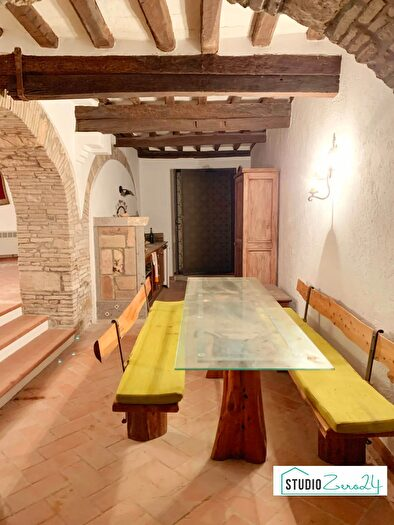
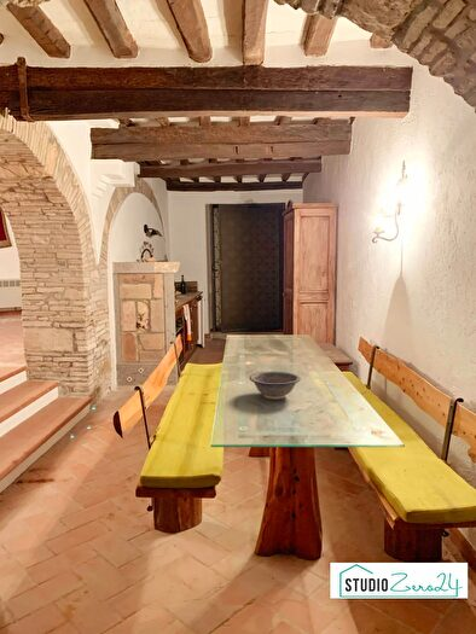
+ decorative bowl [249,370,302,401]
